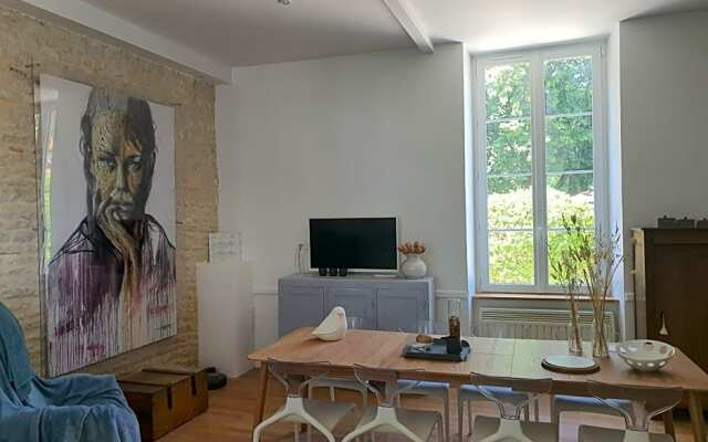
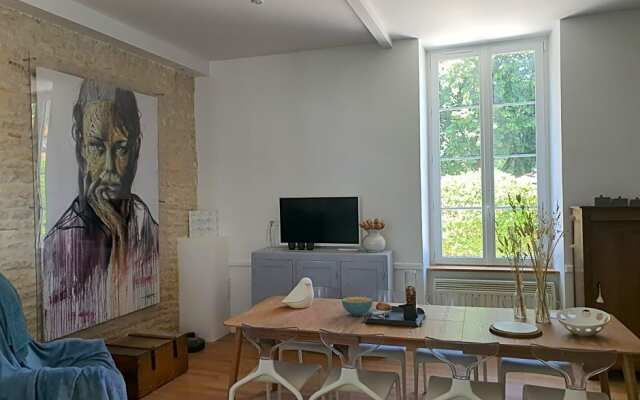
+ cereal bowl [341,296,374,317]
